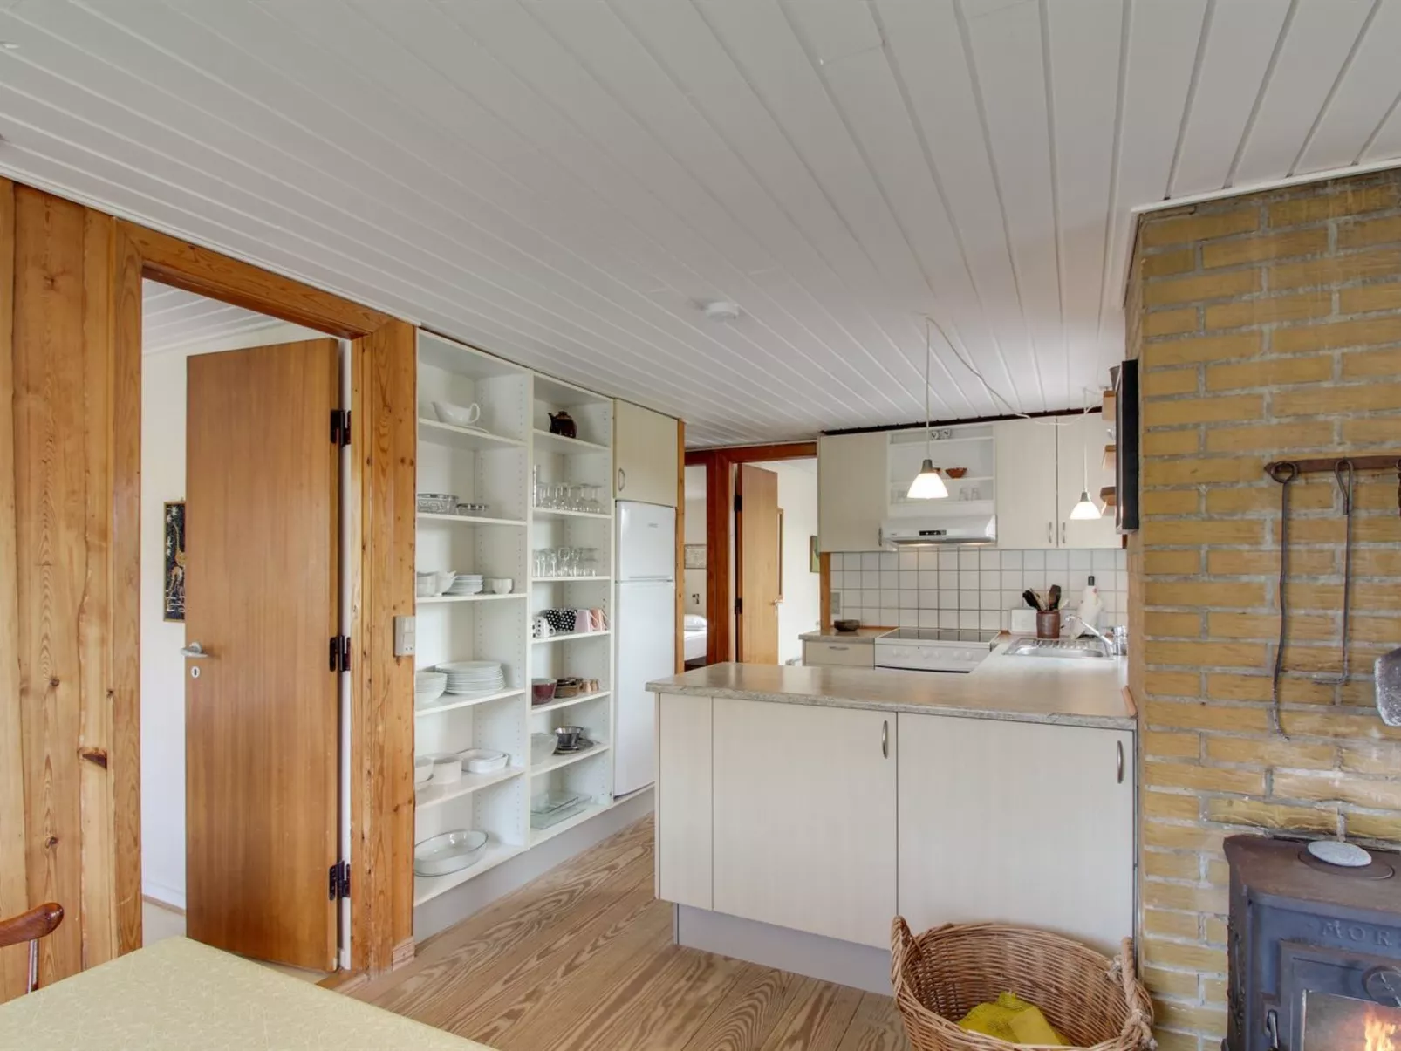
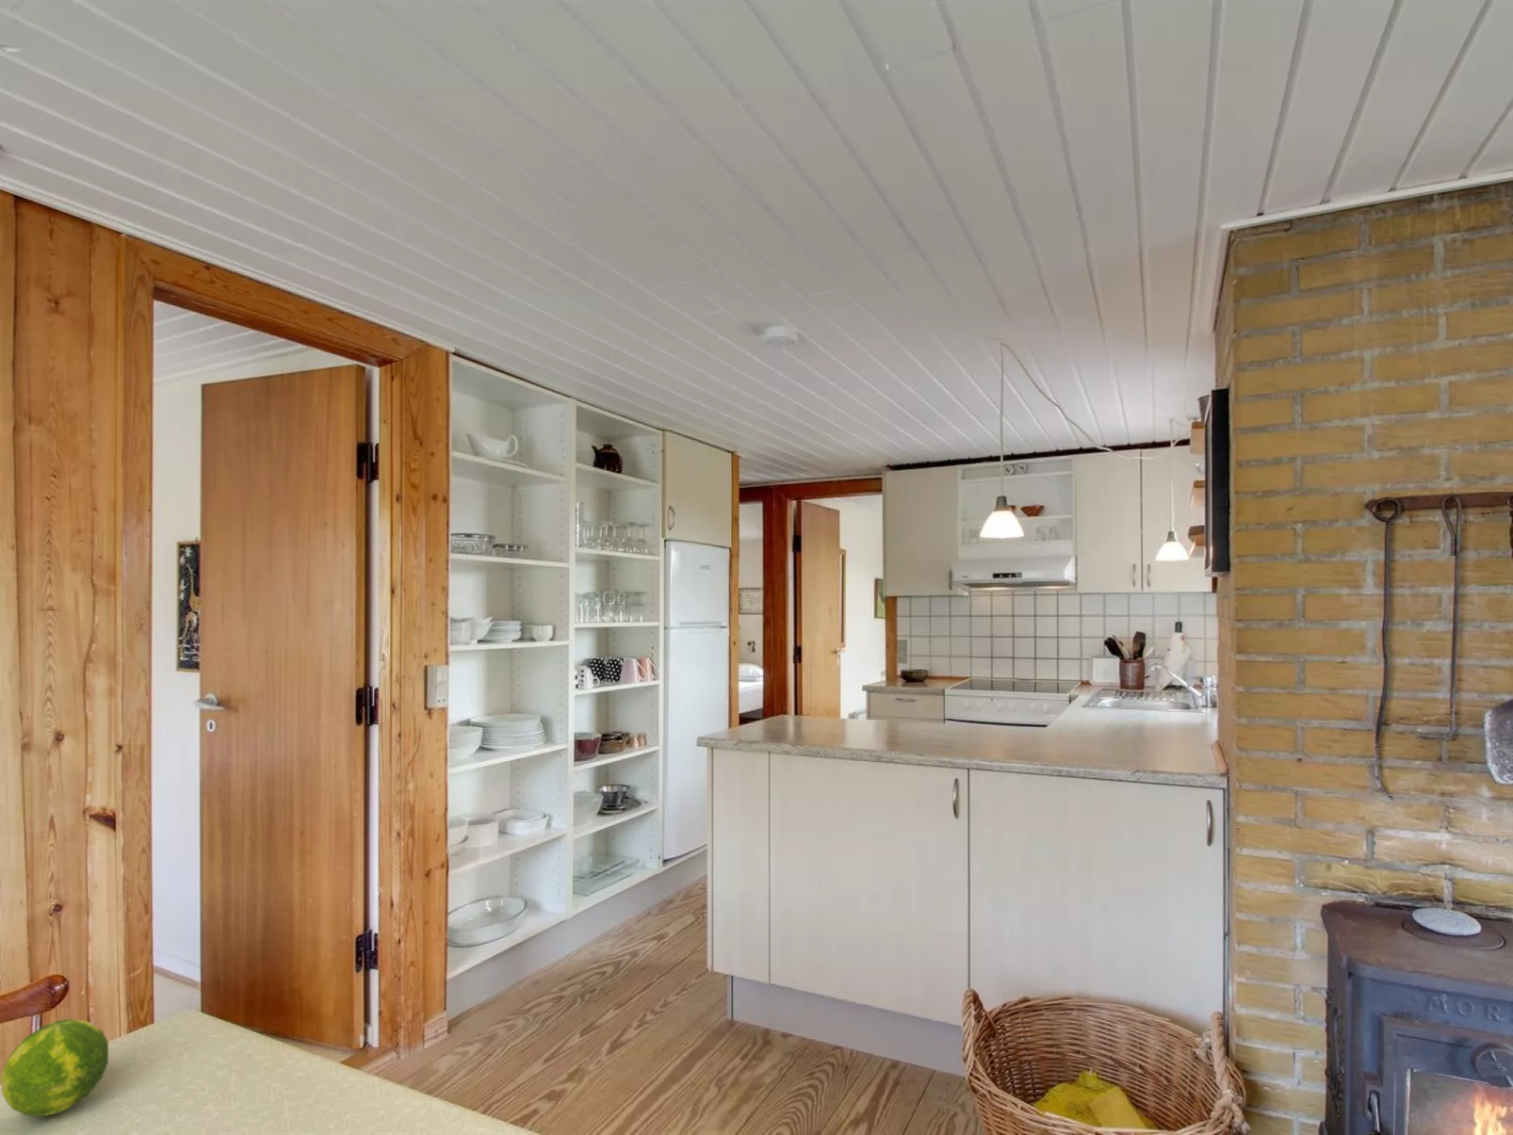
+ fruit [0,1018,110,1118]
